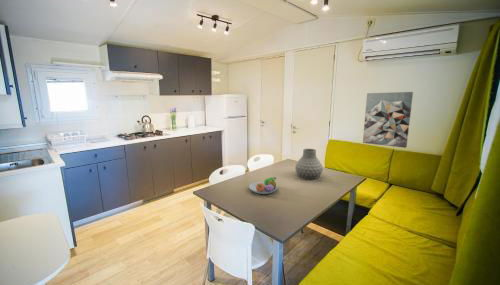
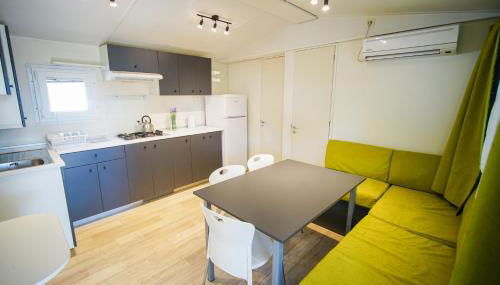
- fruit bowl [248,176,279,195]
- vase [294,148,324,180]
- wall art [362,91,414,149]
